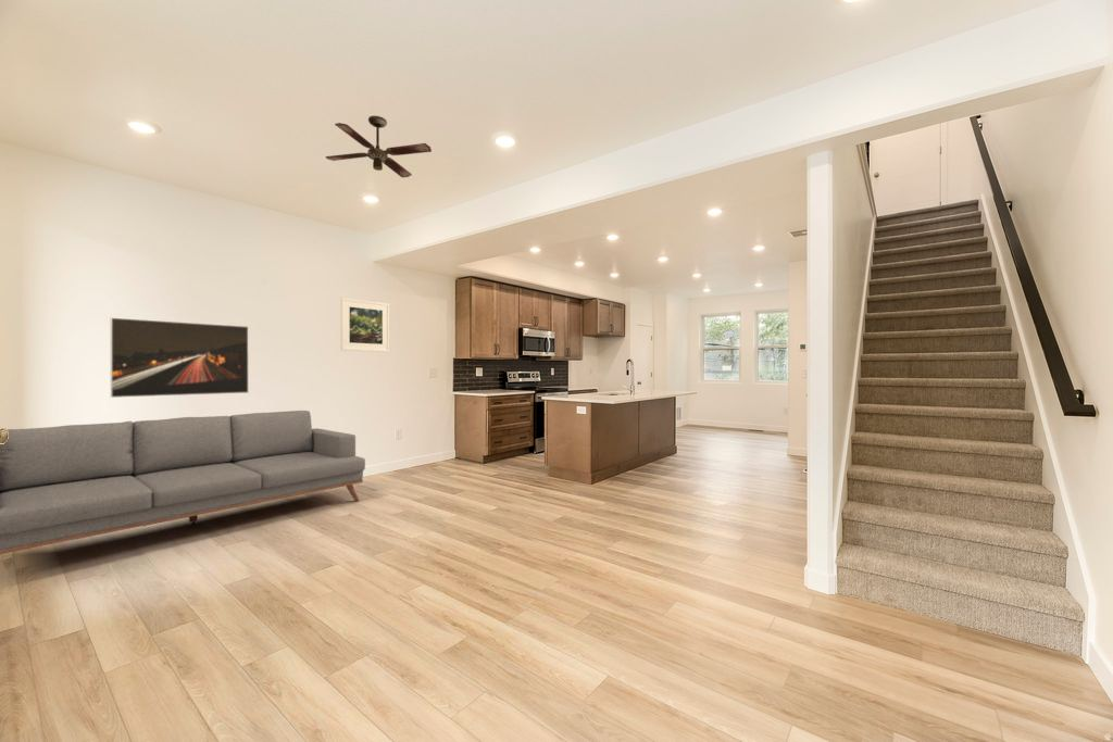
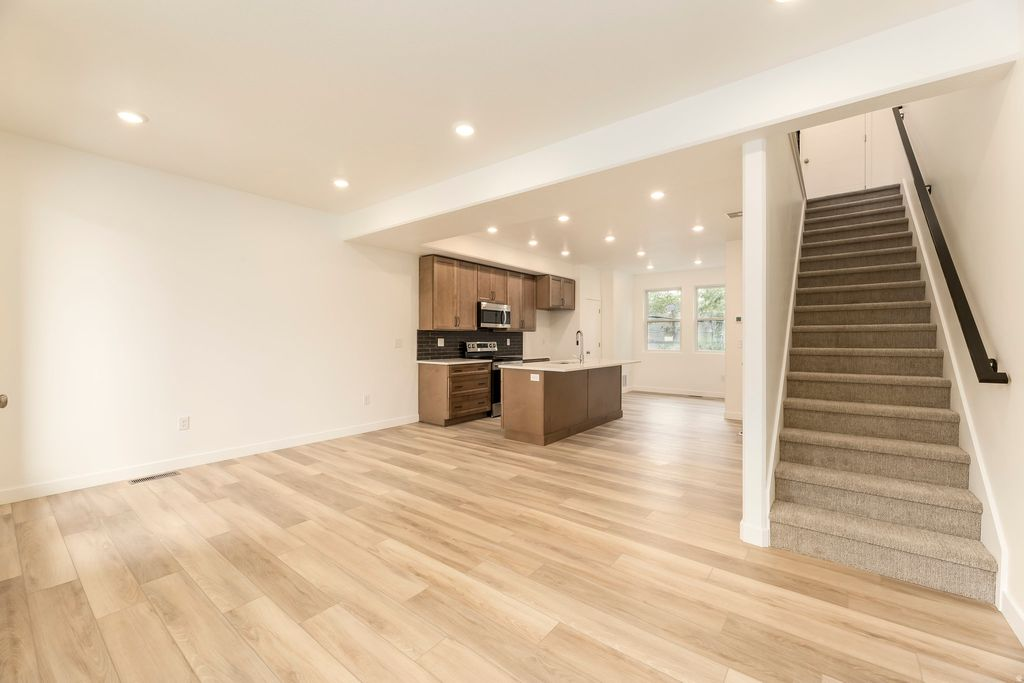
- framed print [340,297,390,353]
- sofa [0,410,366,555]
- ceiling fan [324,114,433,178]
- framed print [110,316,250,399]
